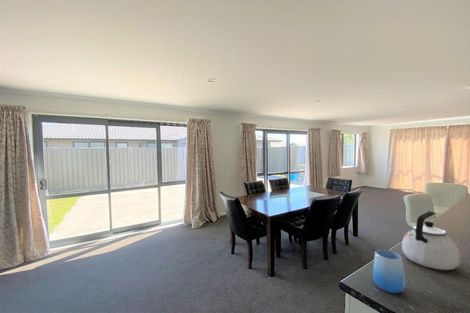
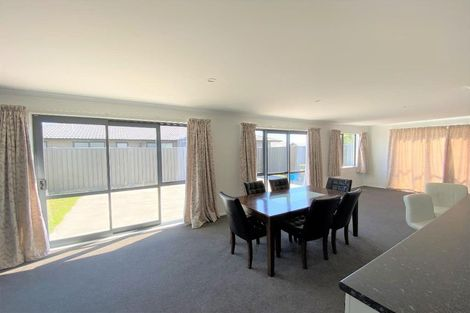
- kettle [401,210,462,271]
- cup [372,248,406,294]
